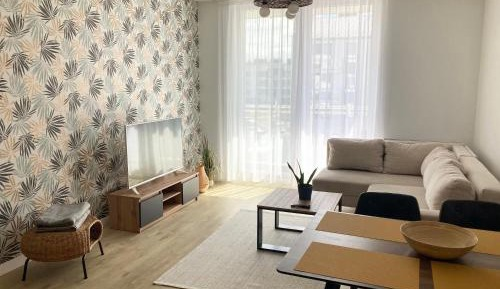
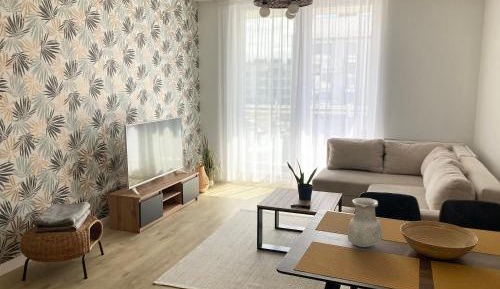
+ vase [347,197,384,248]
